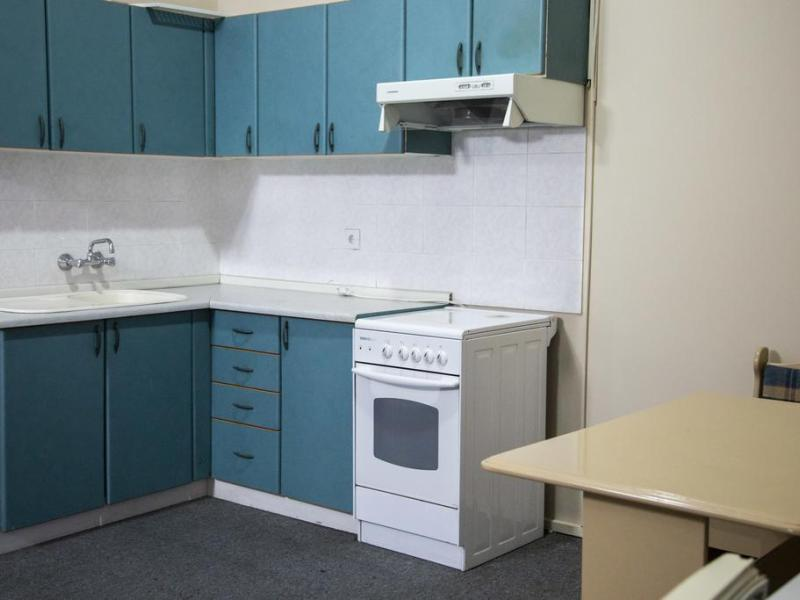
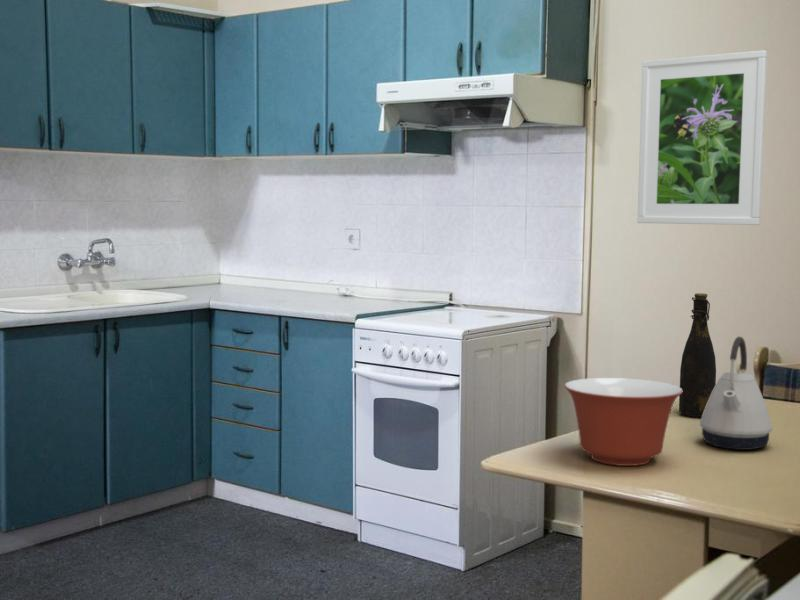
+ mixing bowl [563,377,683,467]
+ bottle [678,292,717,418]
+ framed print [636,49,768,226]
+ kettle [699,336,773,451]
